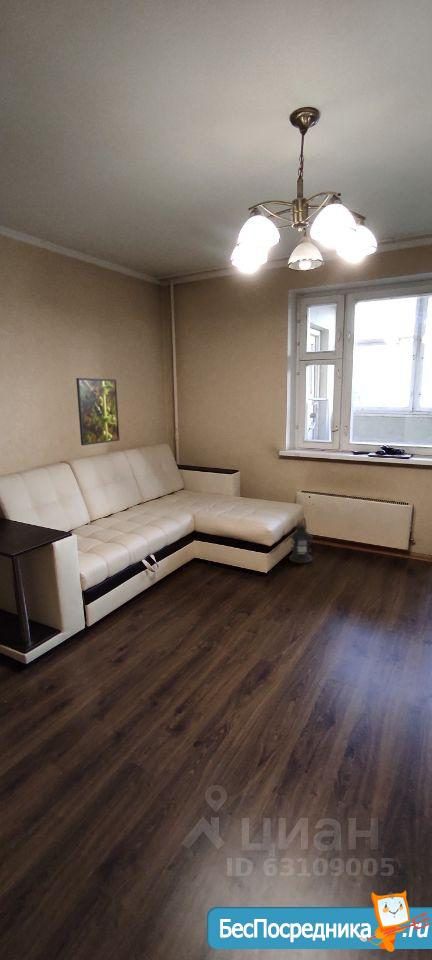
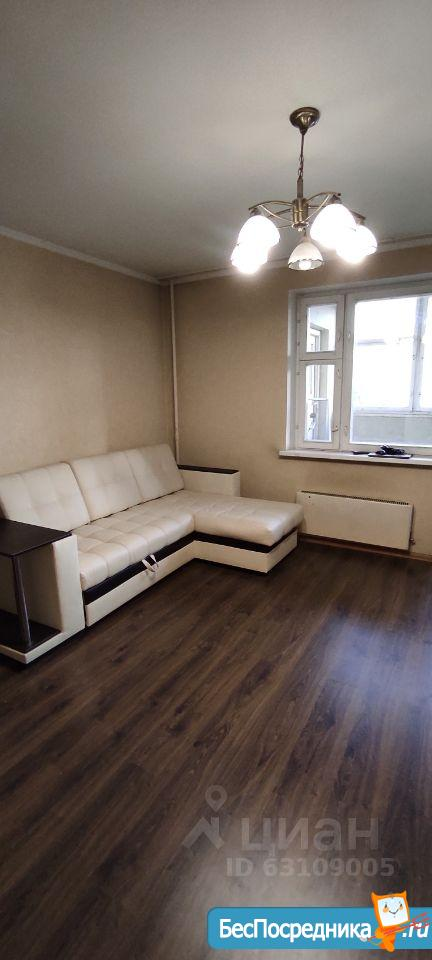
- lantern [288,517,314,564]
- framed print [75,377,120,446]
